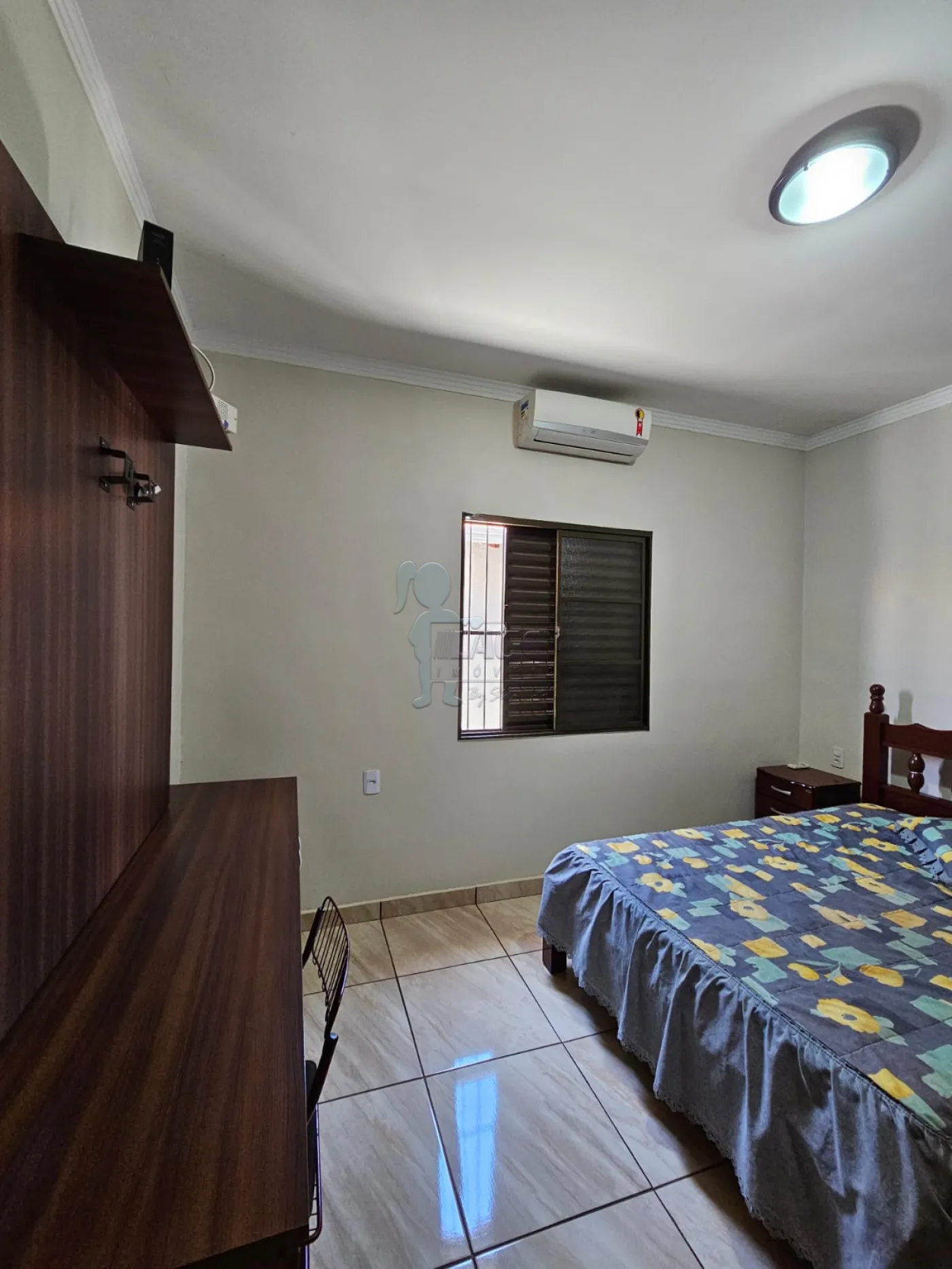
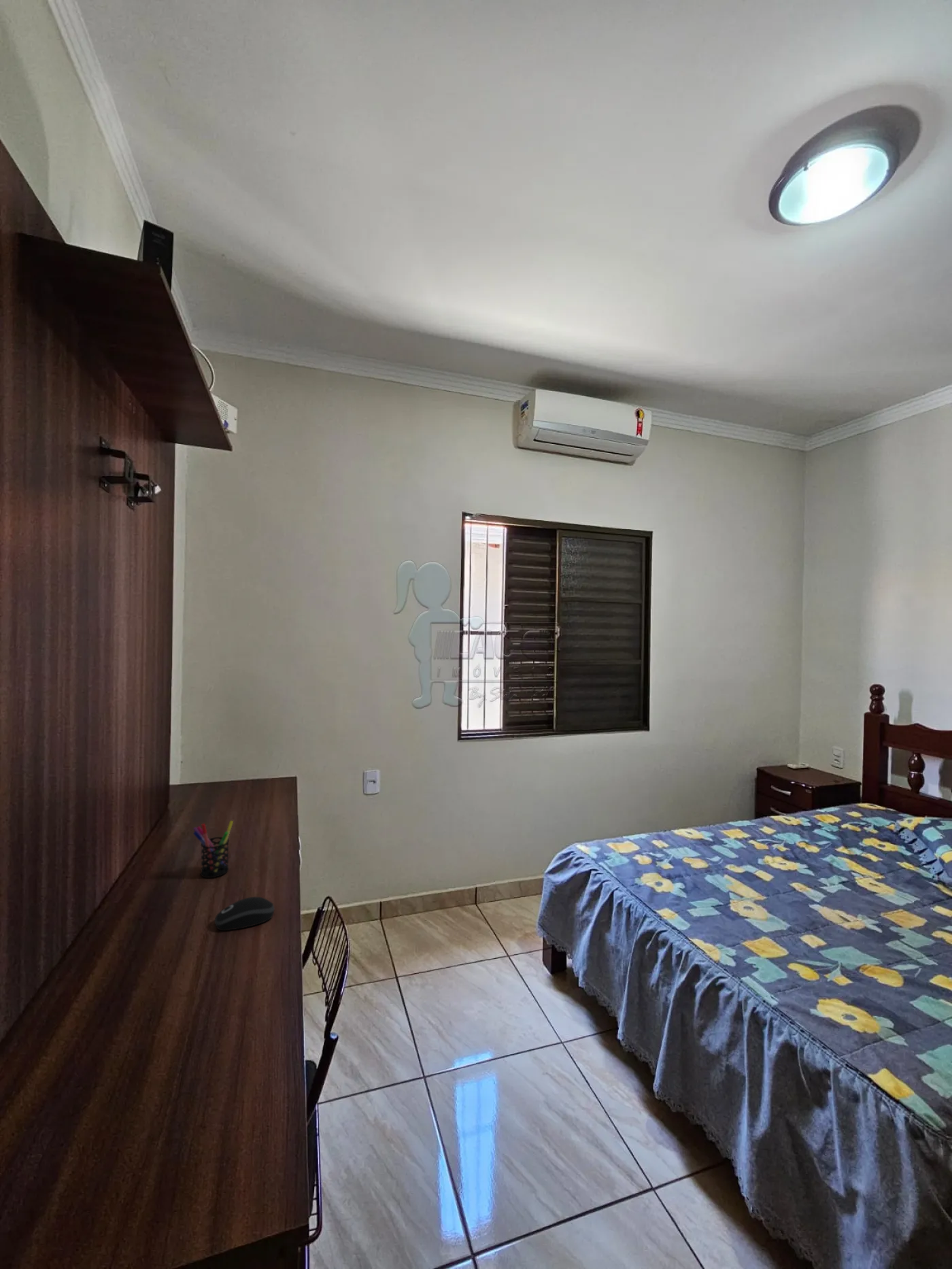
+ pen holder [192,820,234,879]
+ computer mouse [214,896,275,931]
